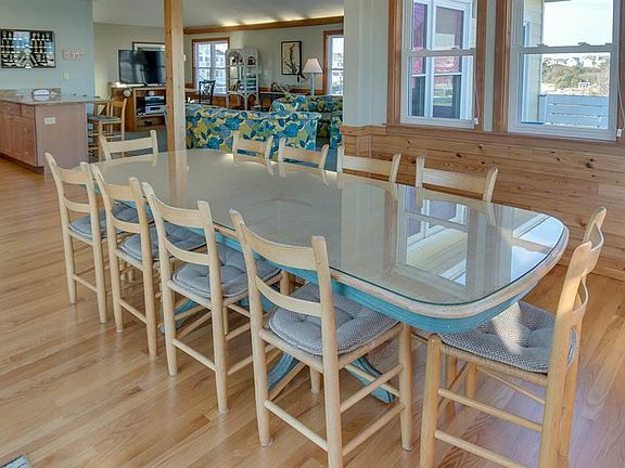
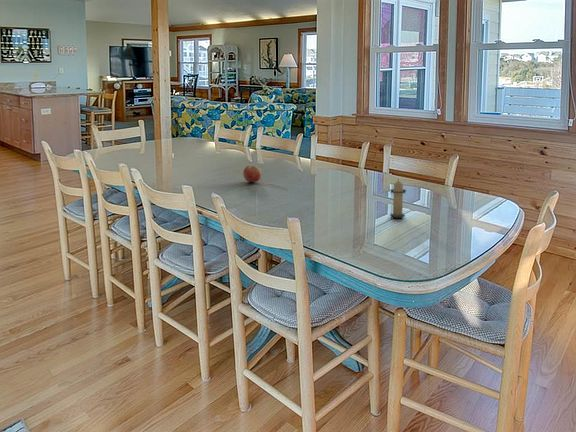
+ fruit [242,165,262,183]
+ candle [389,178,407,219]
